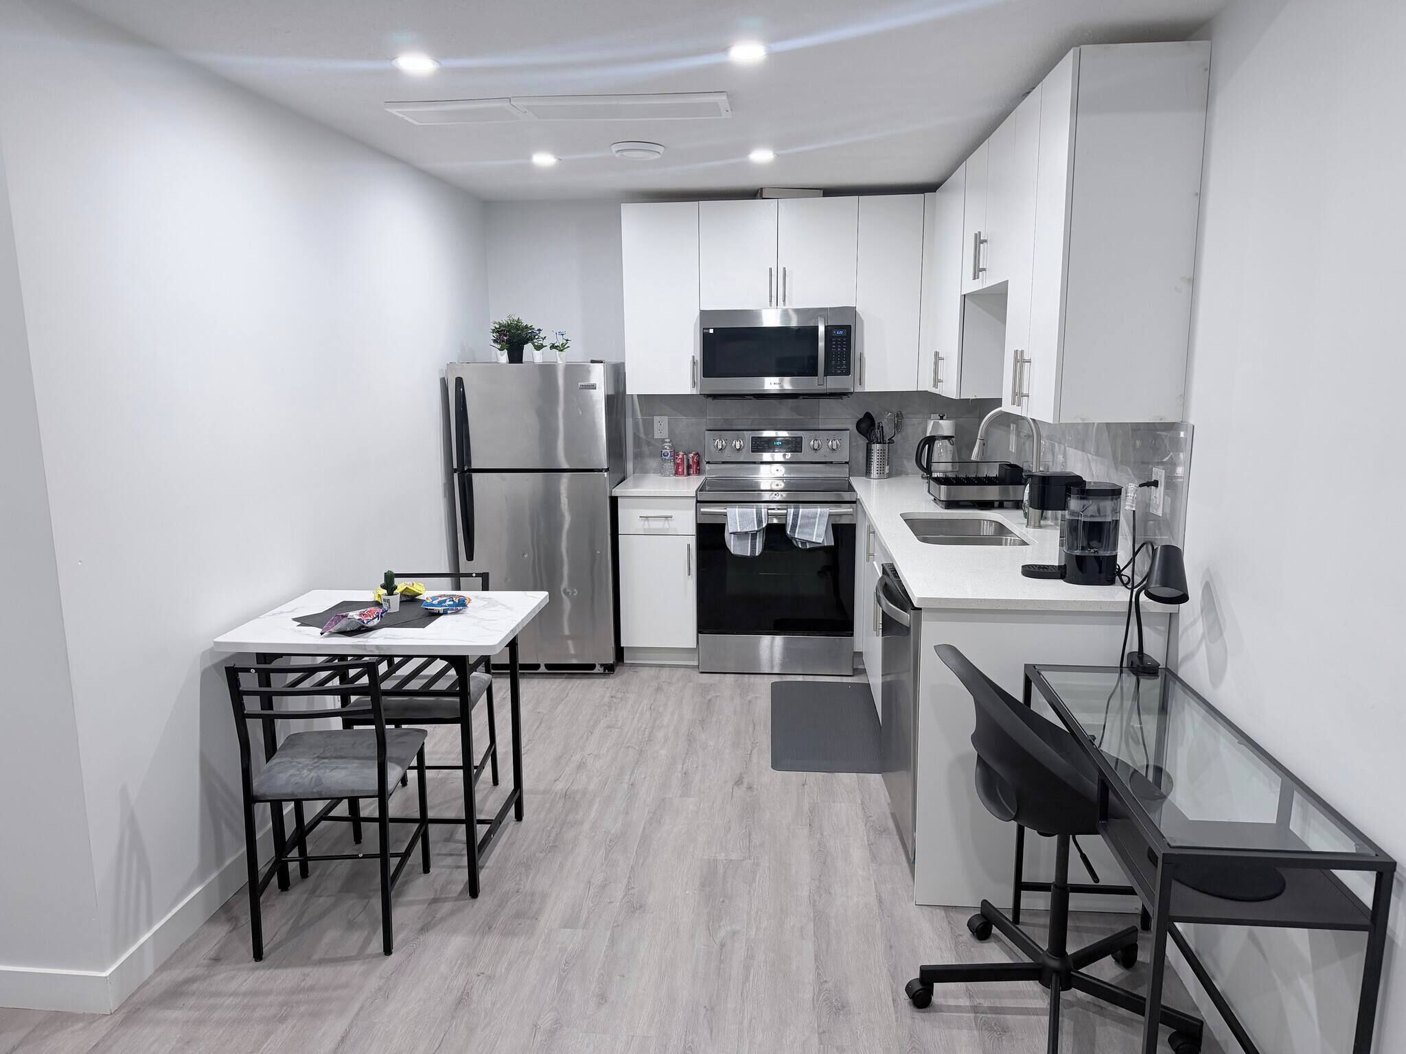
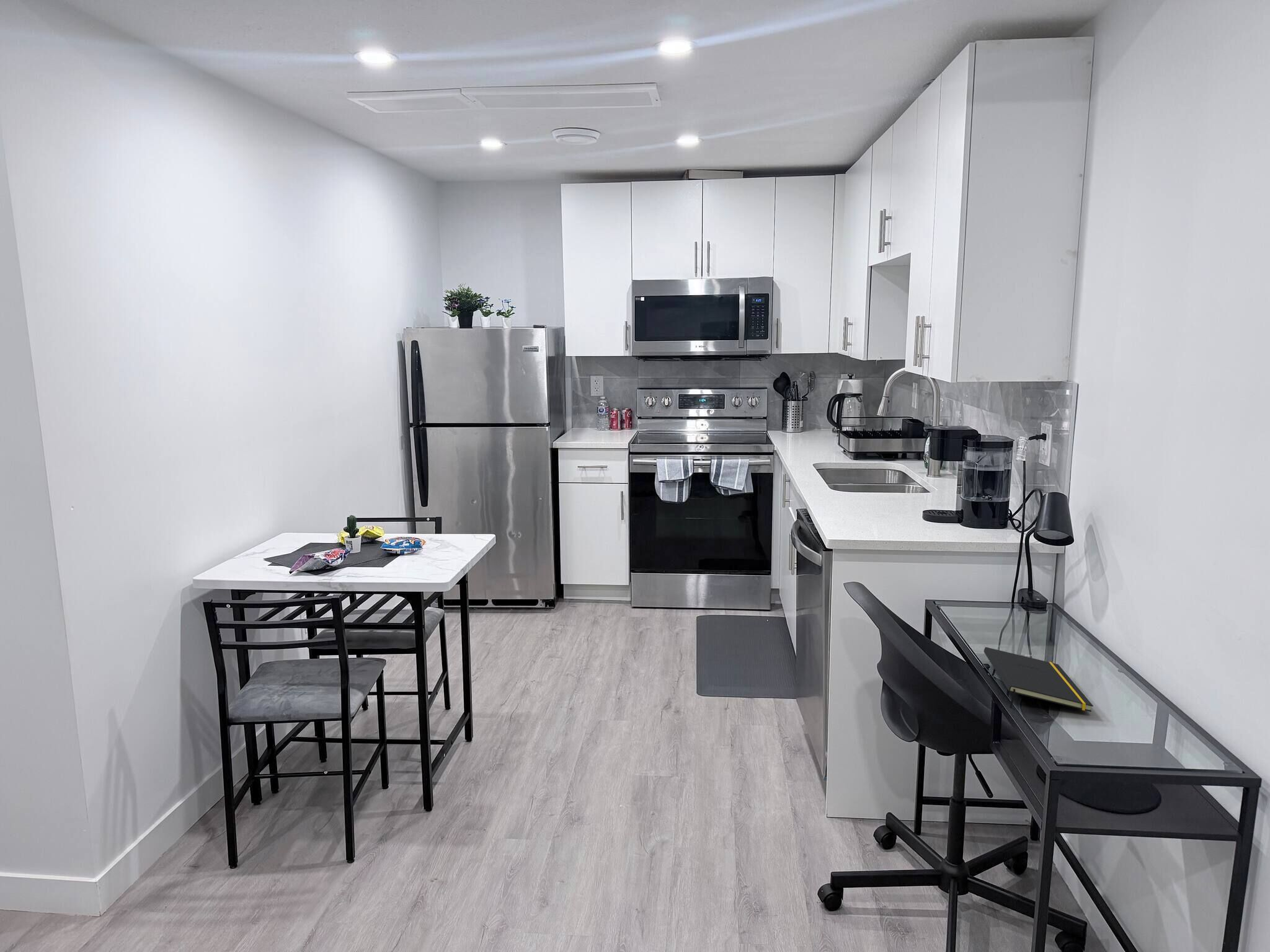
+ notepad [984,646,1094,712]
